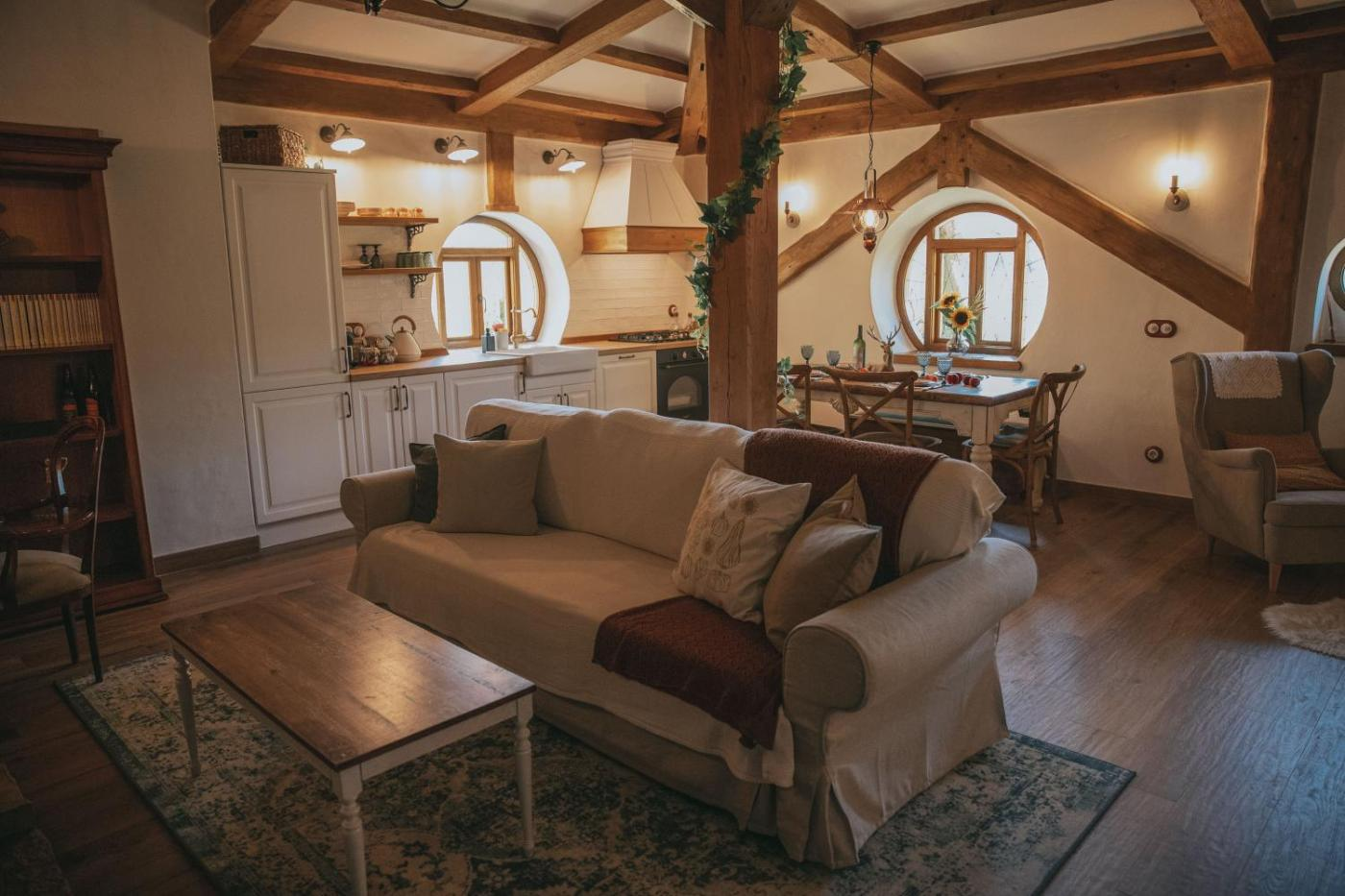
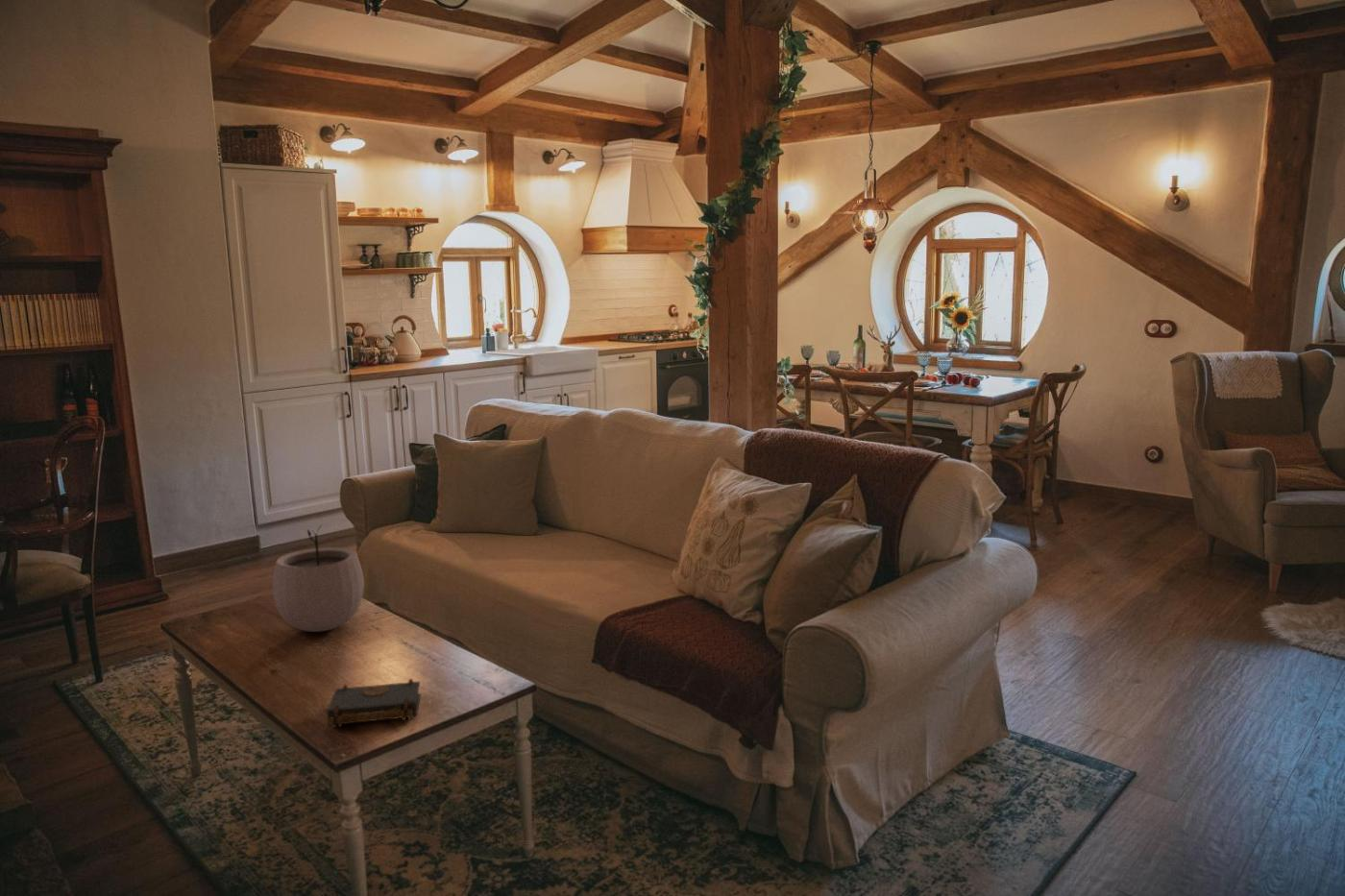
+ plant pot [272,523,365,633]
+ book [326,677,422,728]
